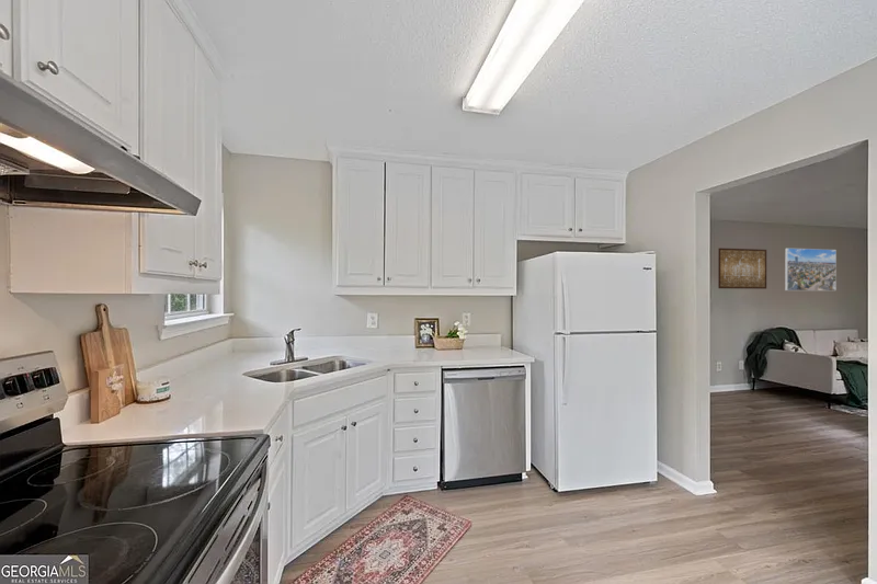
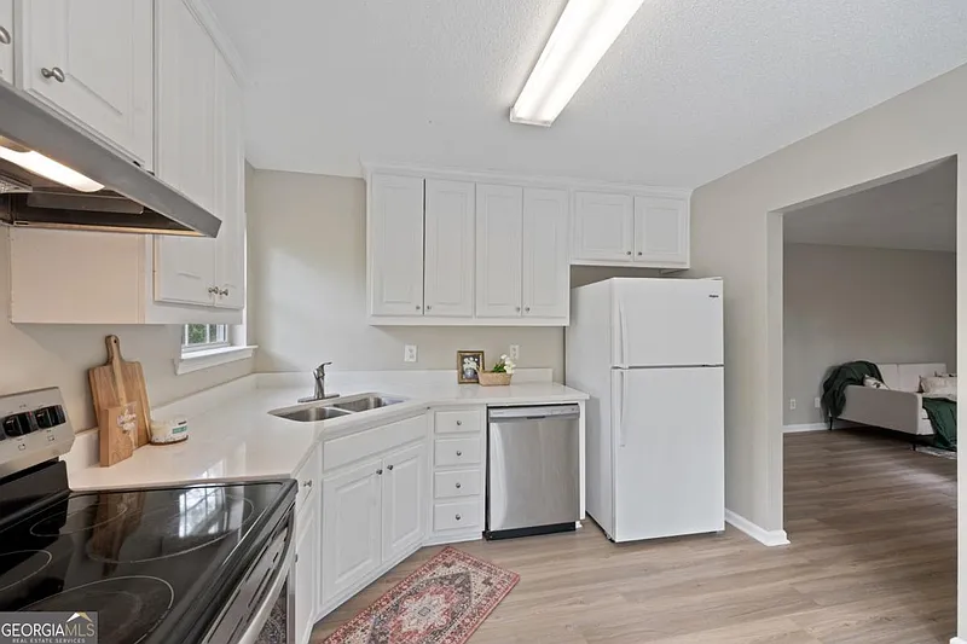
- wall art [717,247,767,290]
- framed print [784,248,838,291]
